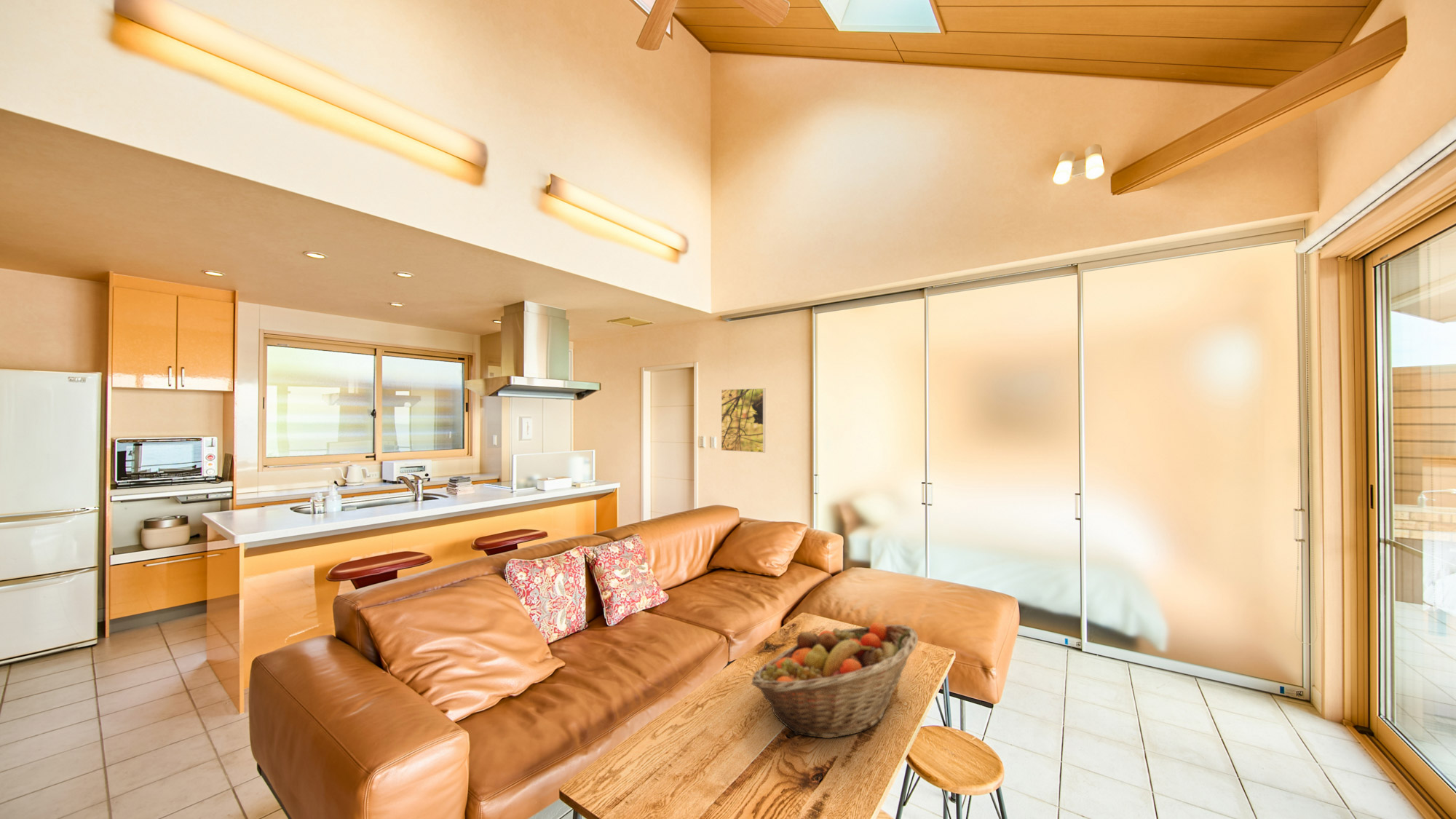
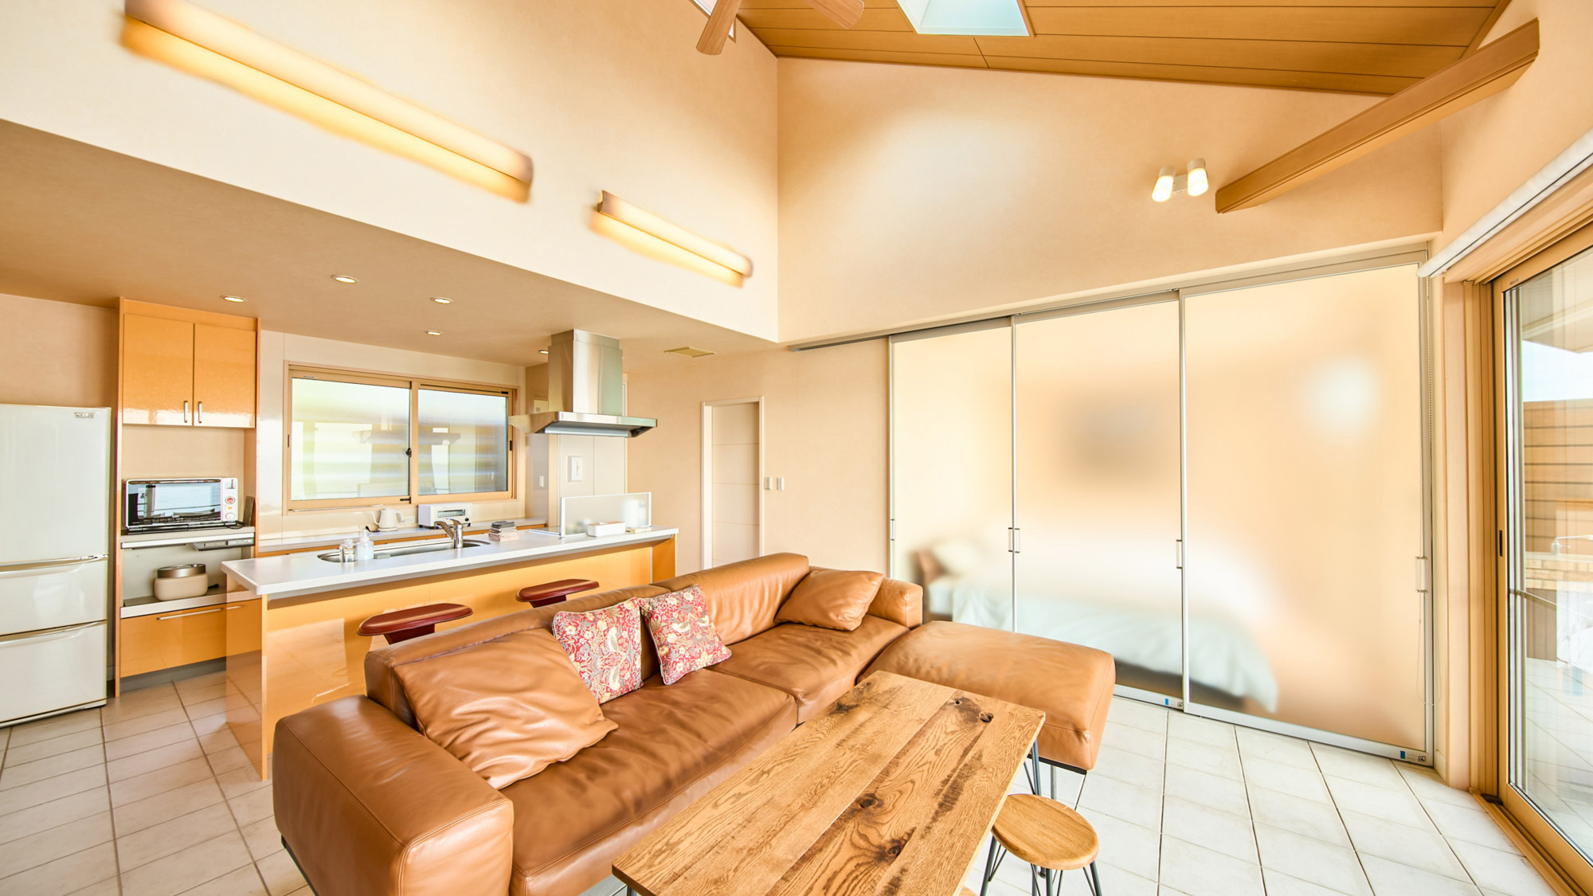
- fruit basket [751,622,919,739]
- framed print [721,387,766,454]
